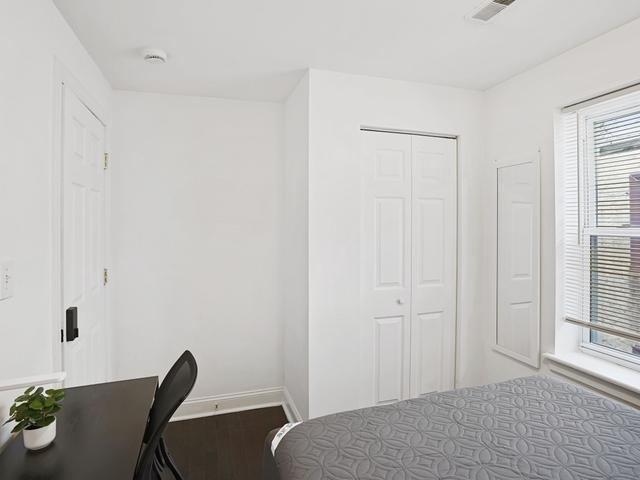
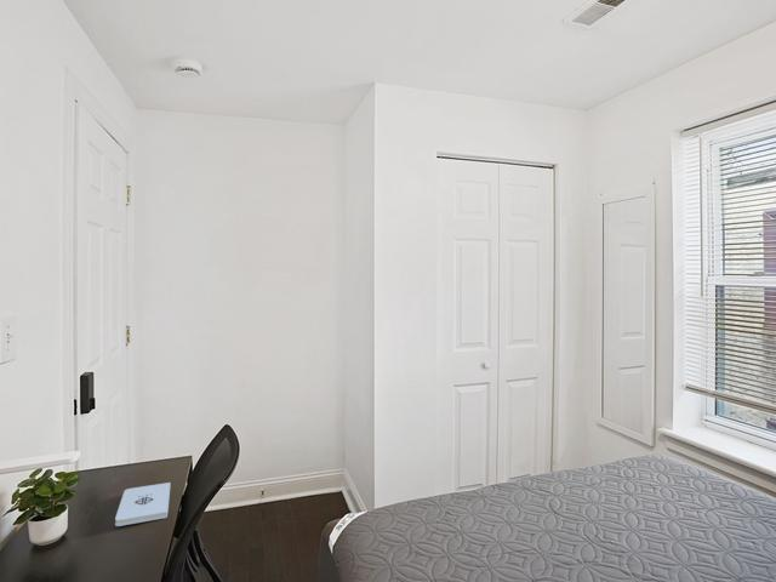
+ notepad [114,481,171,527]
